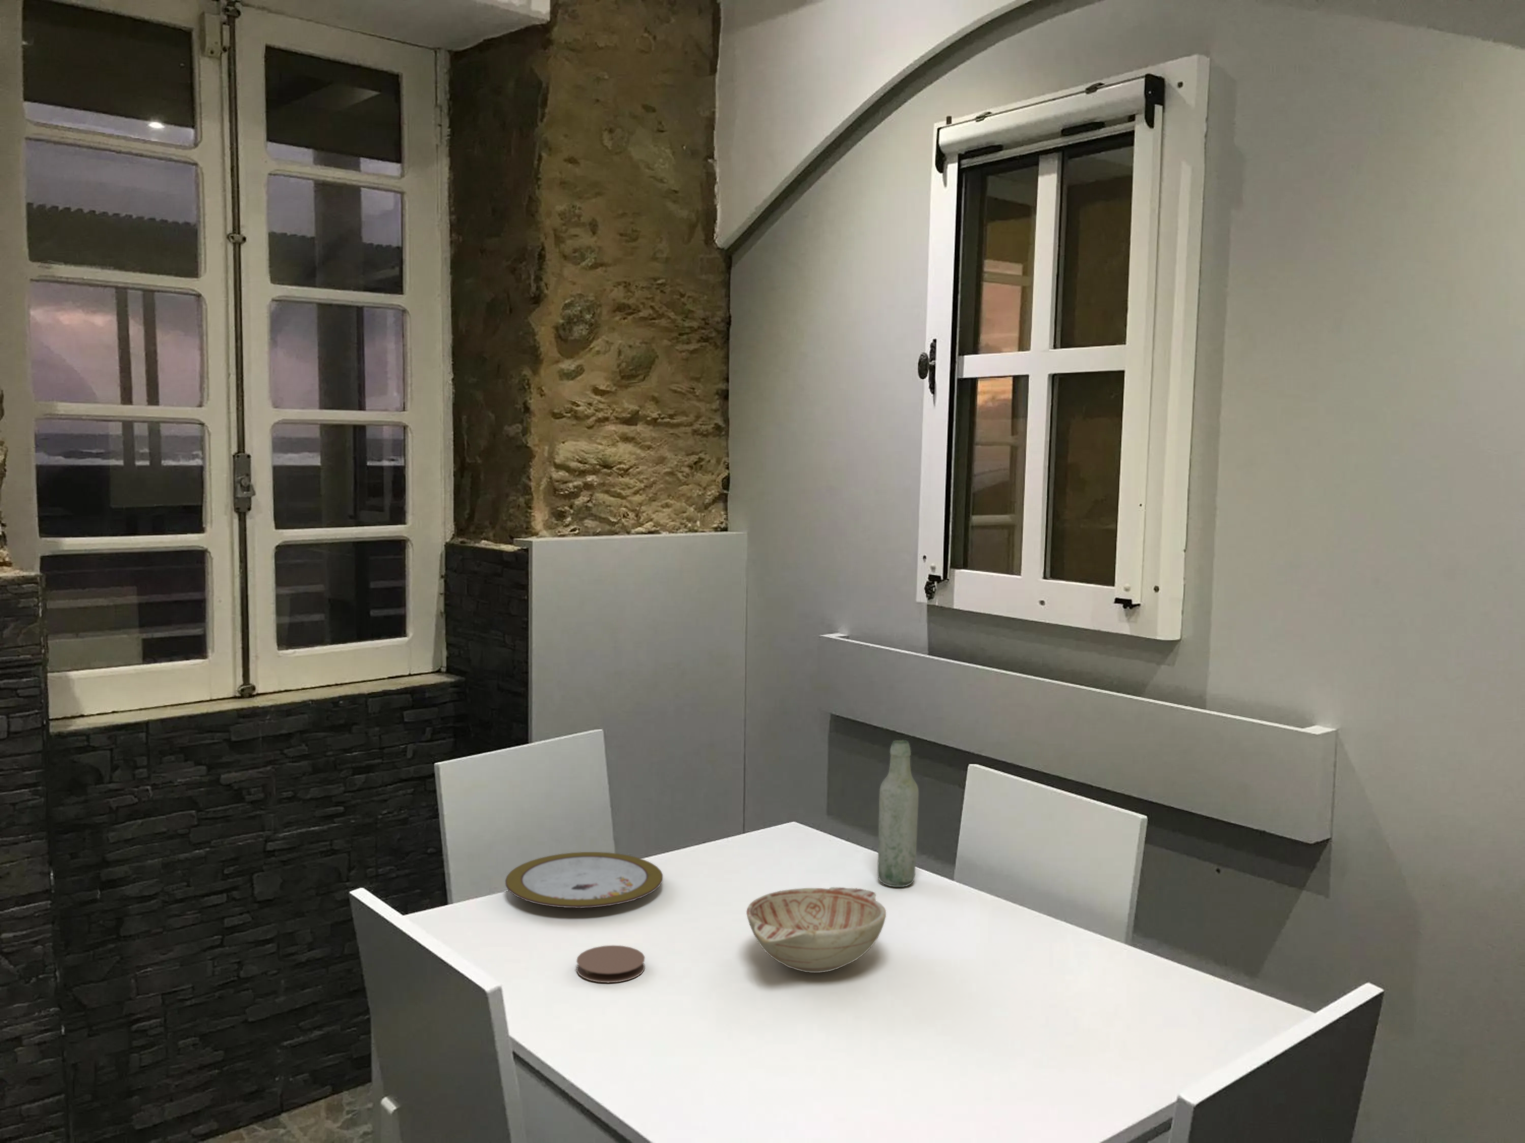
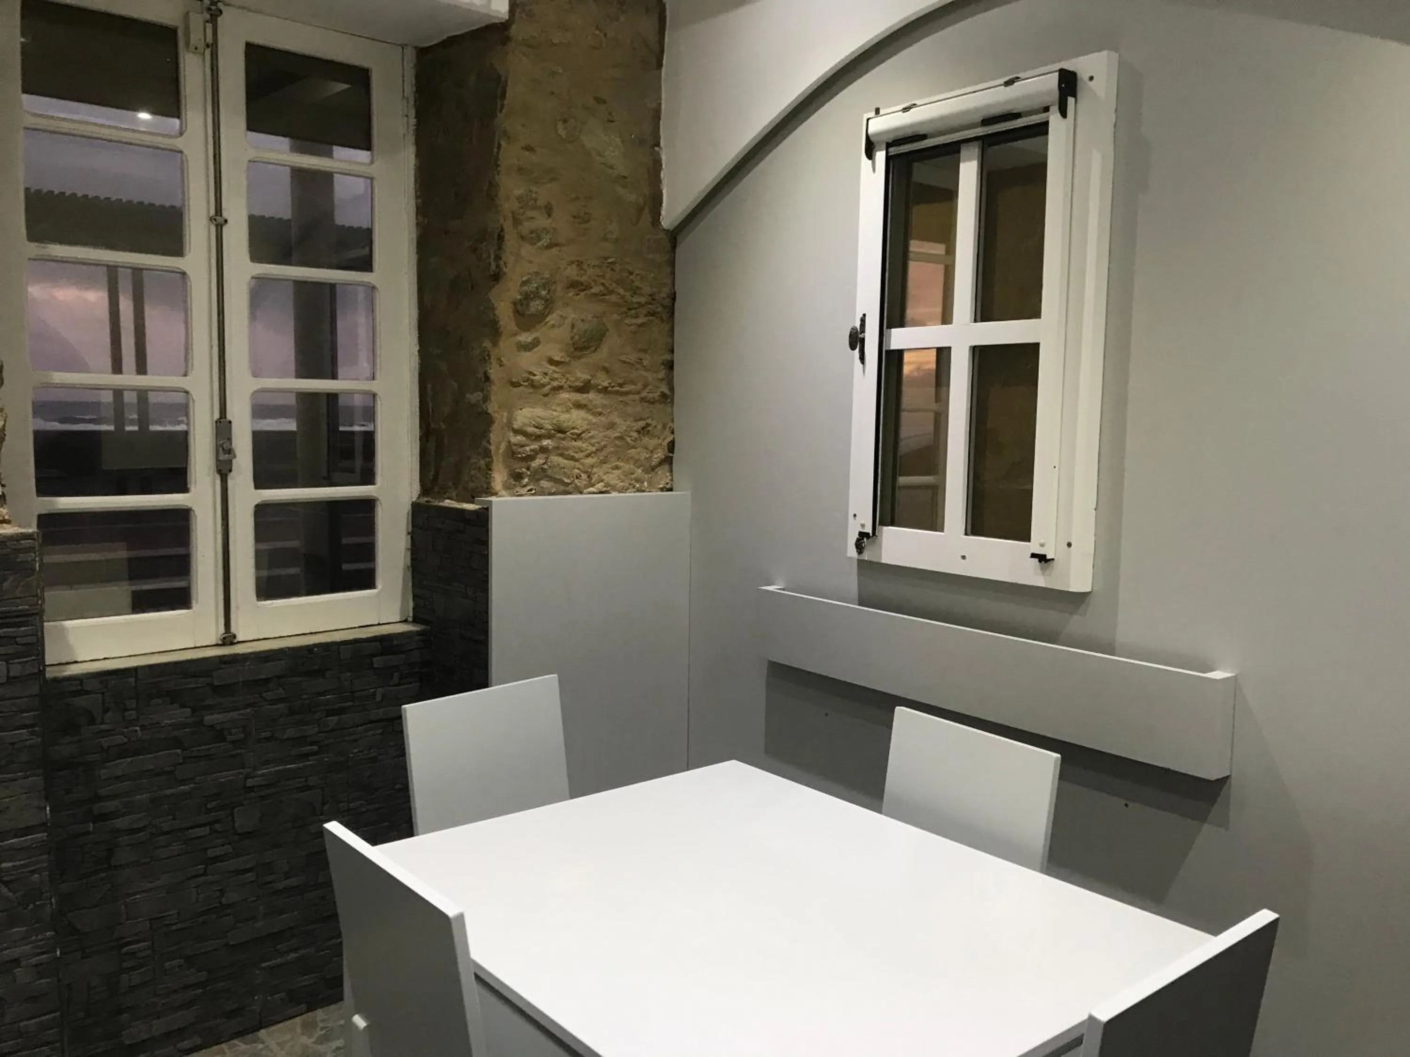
- decorative bowl [746,886,886,974]
- plate [504,851,663,909]
- bottle [877,740,919,887]
- coaster [576,945,646,983]
